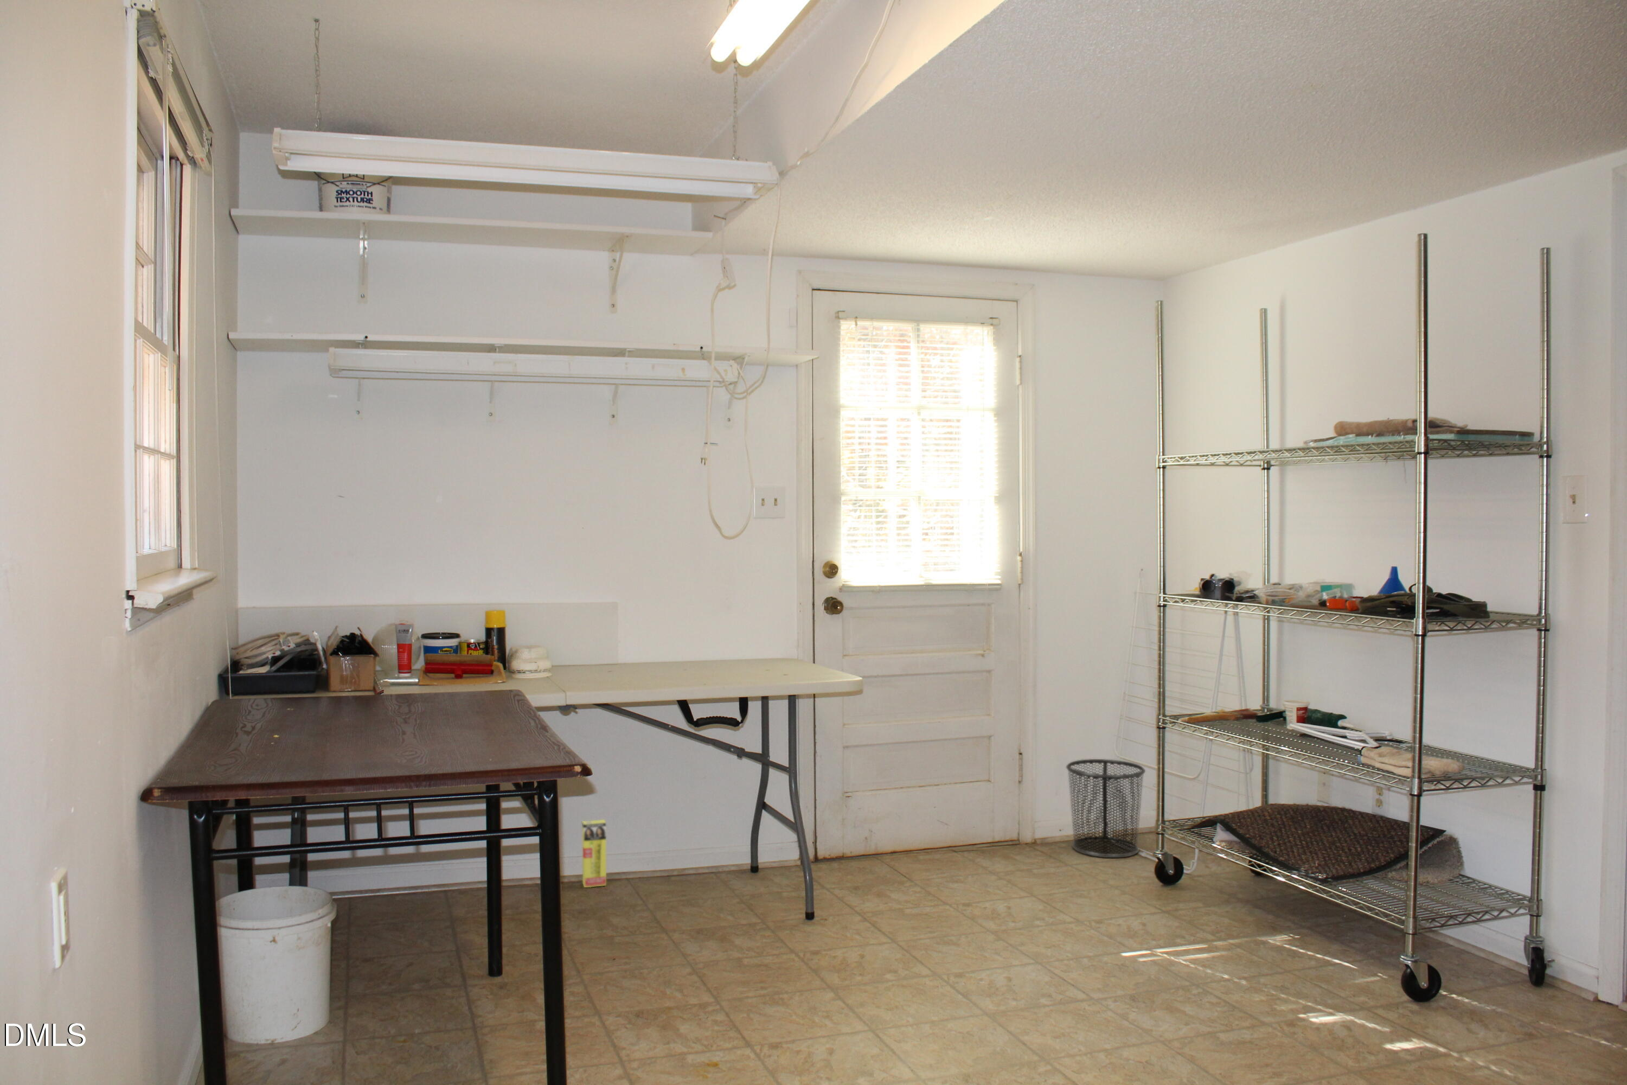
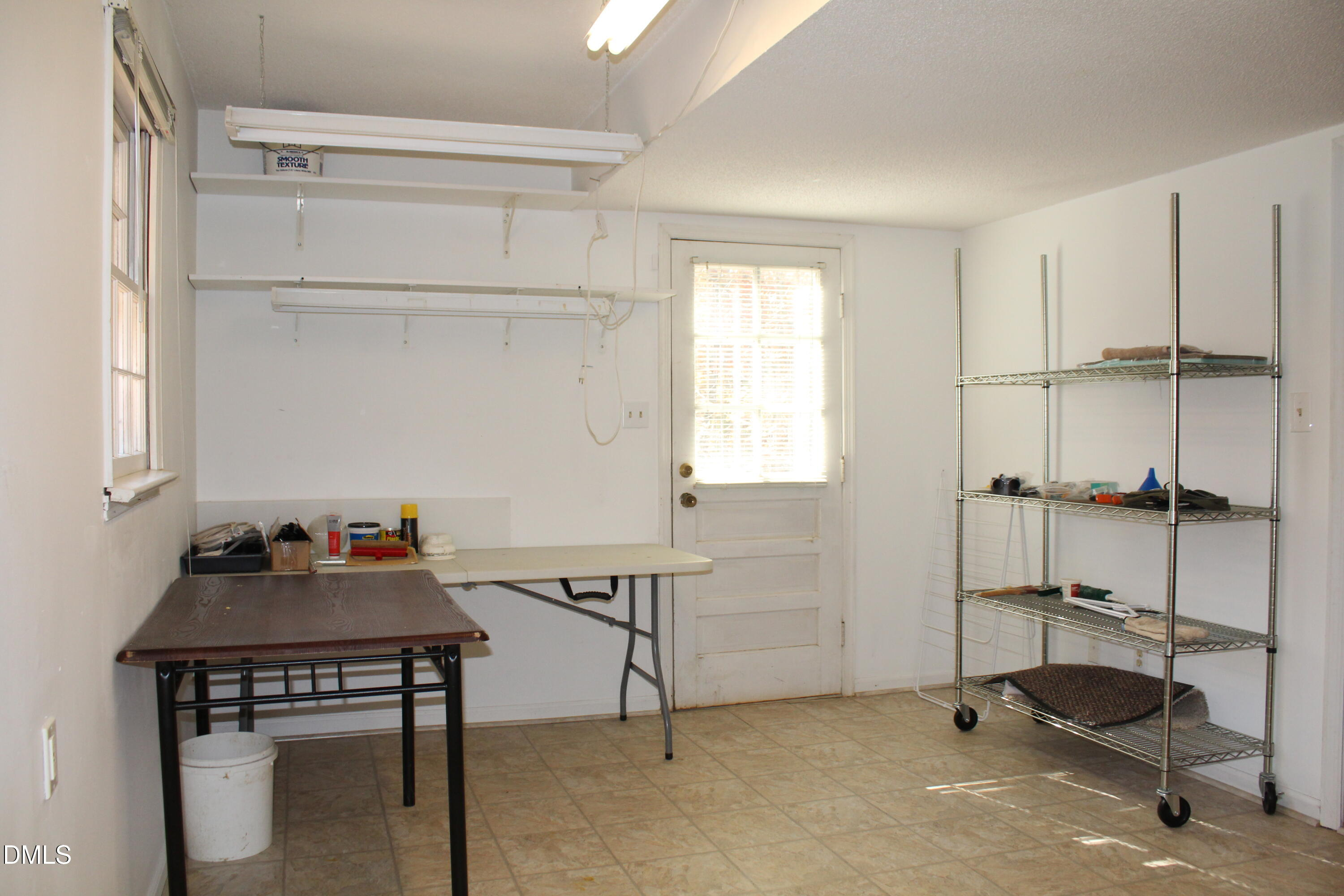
- box [581,819,606,888]
- waste bin [1065,758,1146,859]
